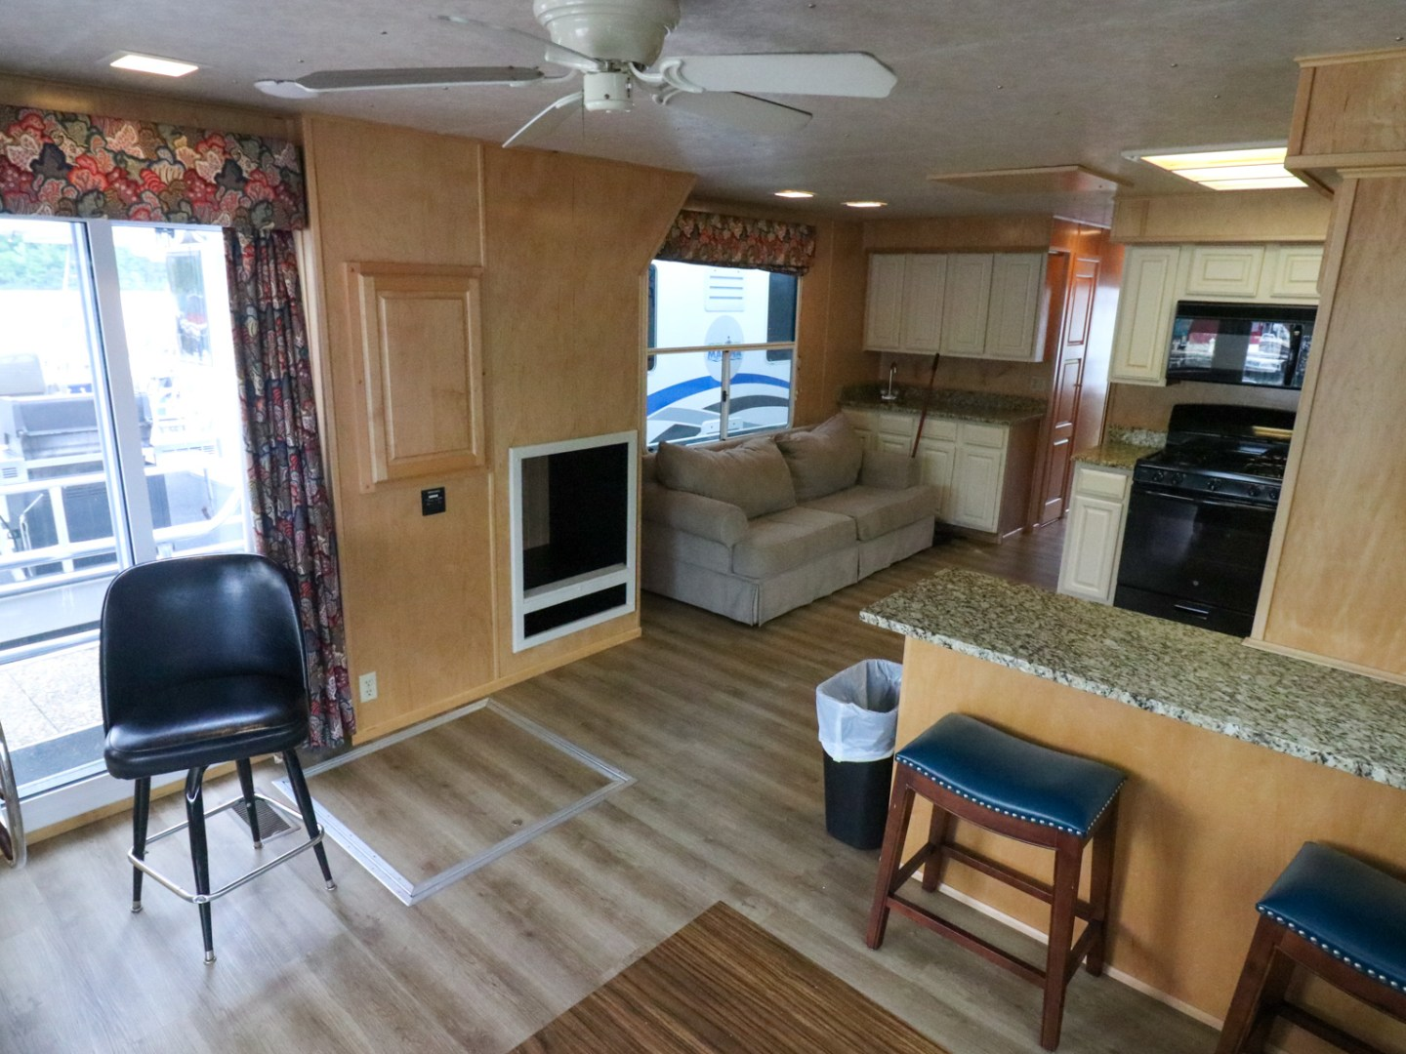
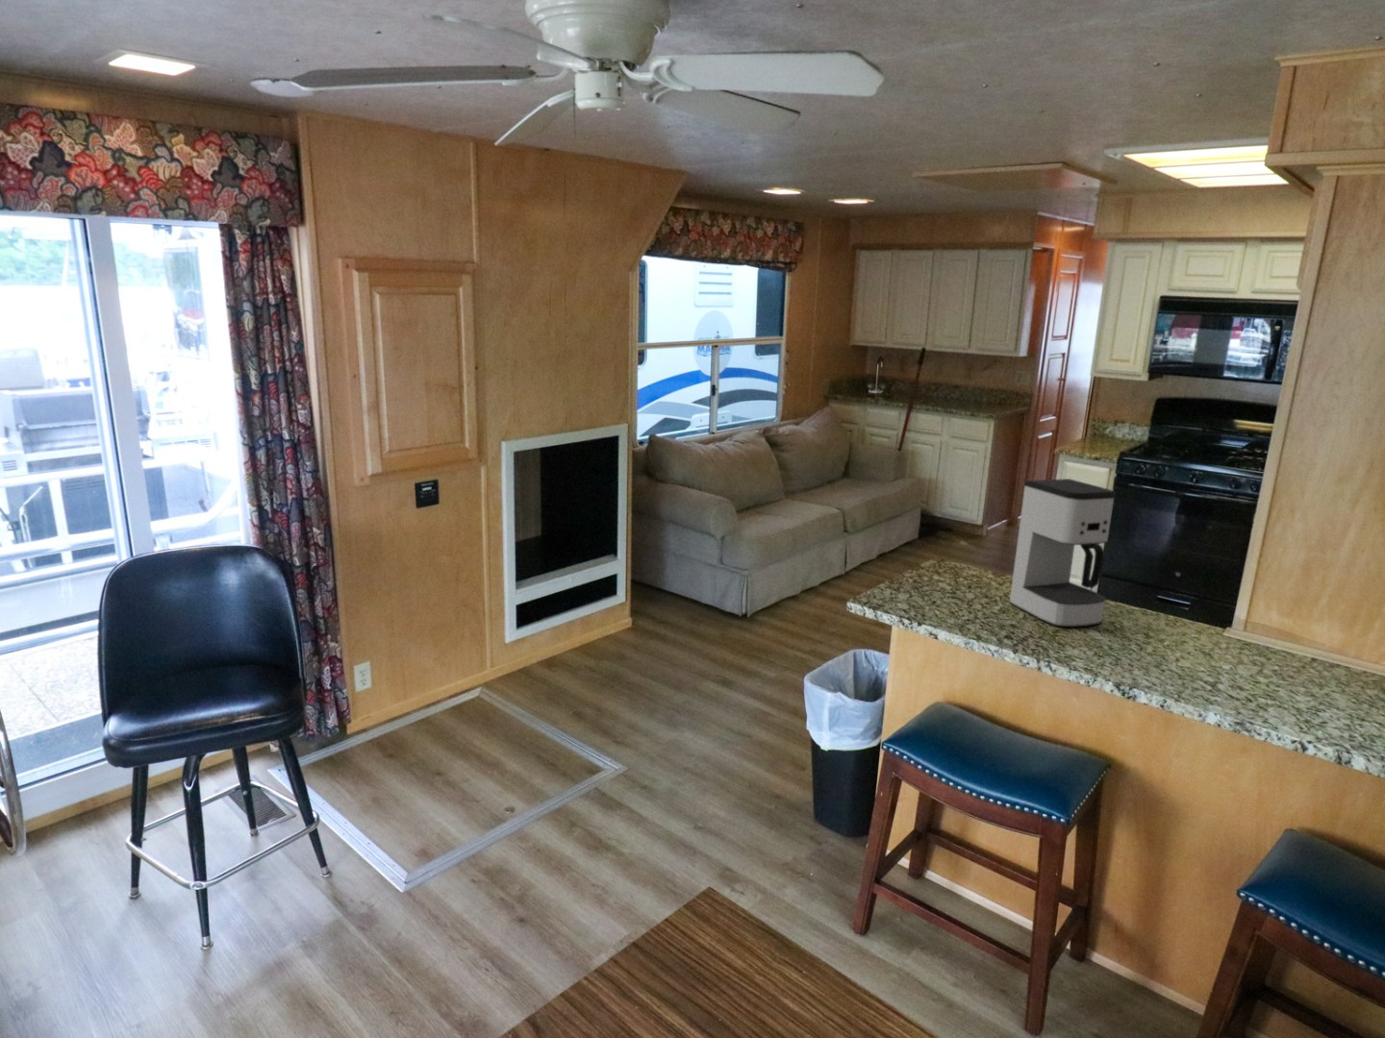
+ coffee maker [1008,478,1117,628]
